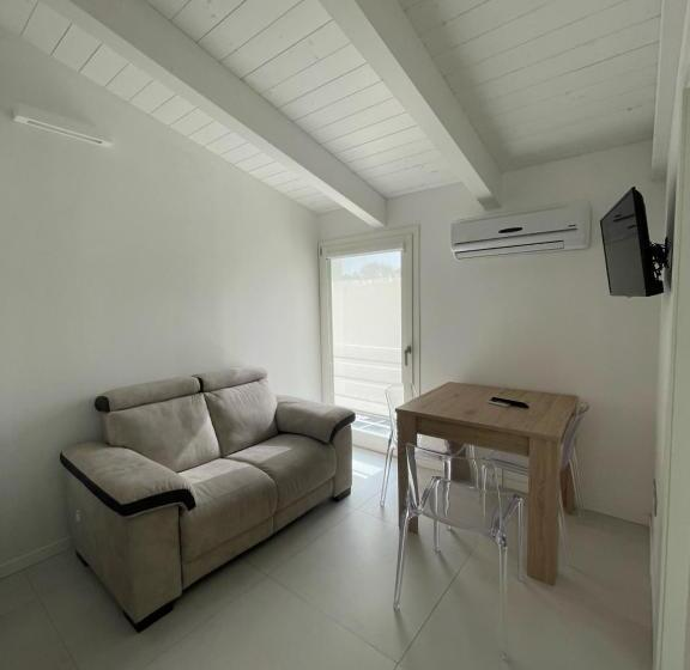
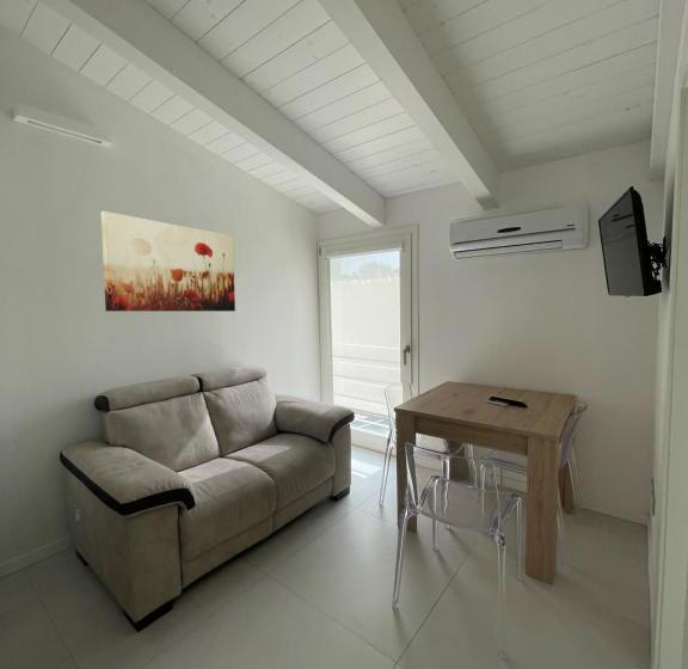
+ wall art [99,210,236,312]
